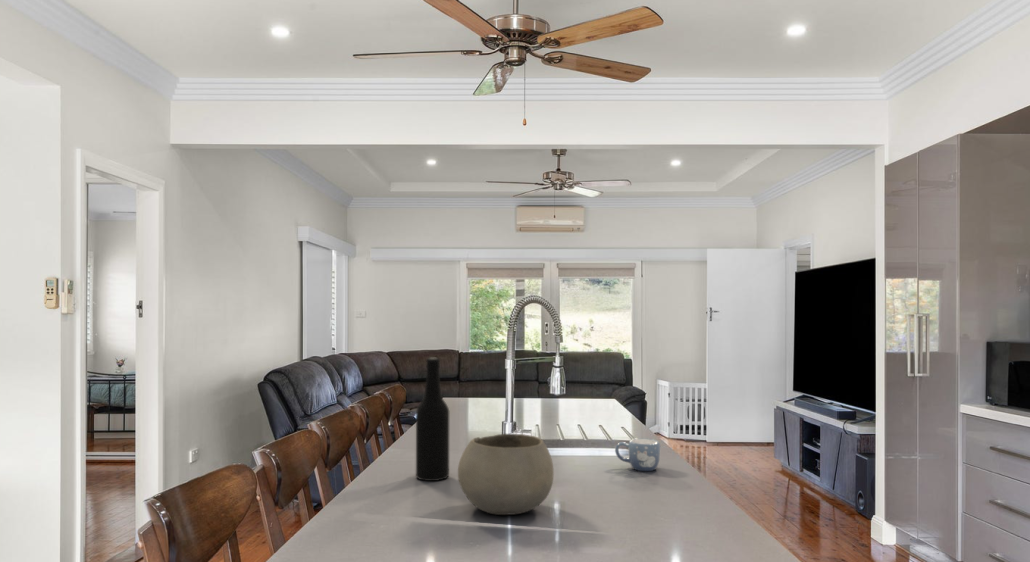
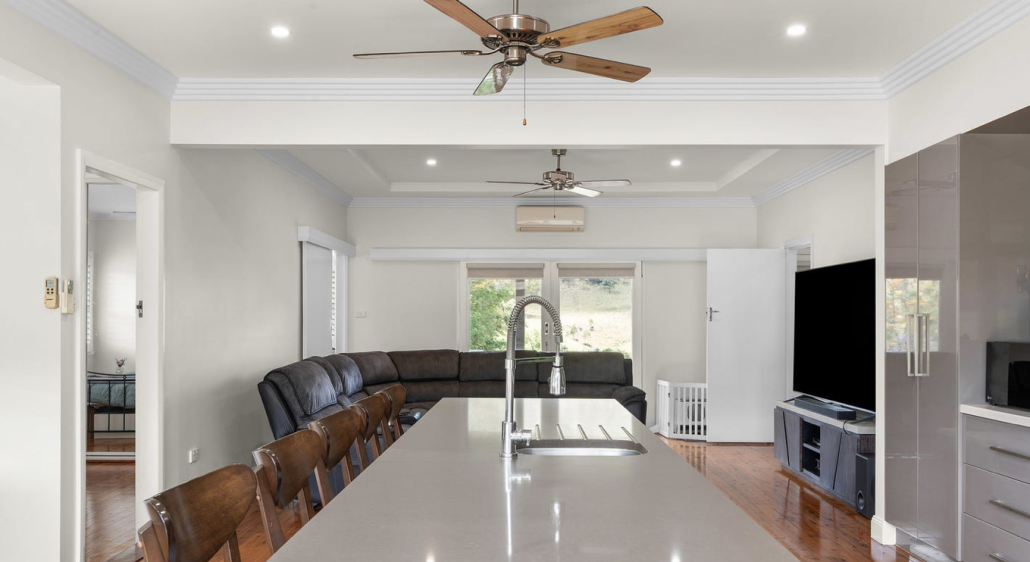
- mug [614,437,661,472]
- bowl [457,433,555,516]
- bottle [415,357,450,482]
